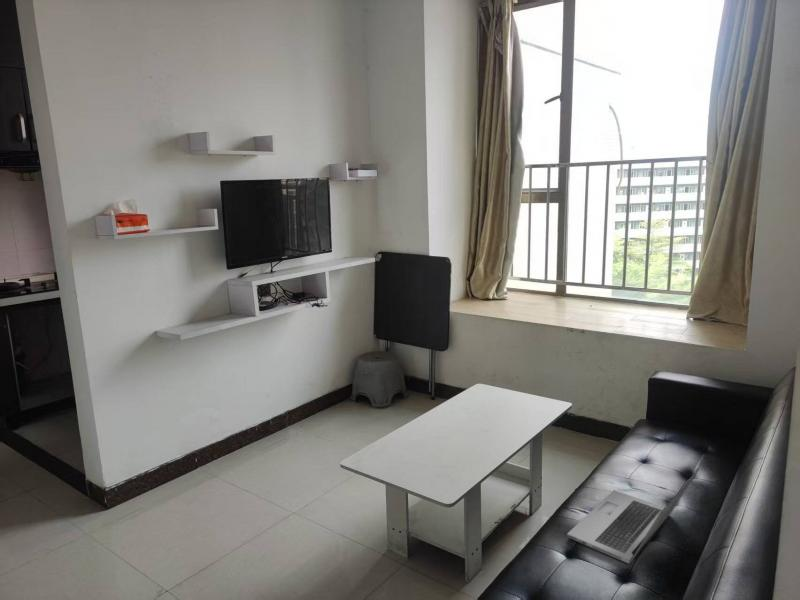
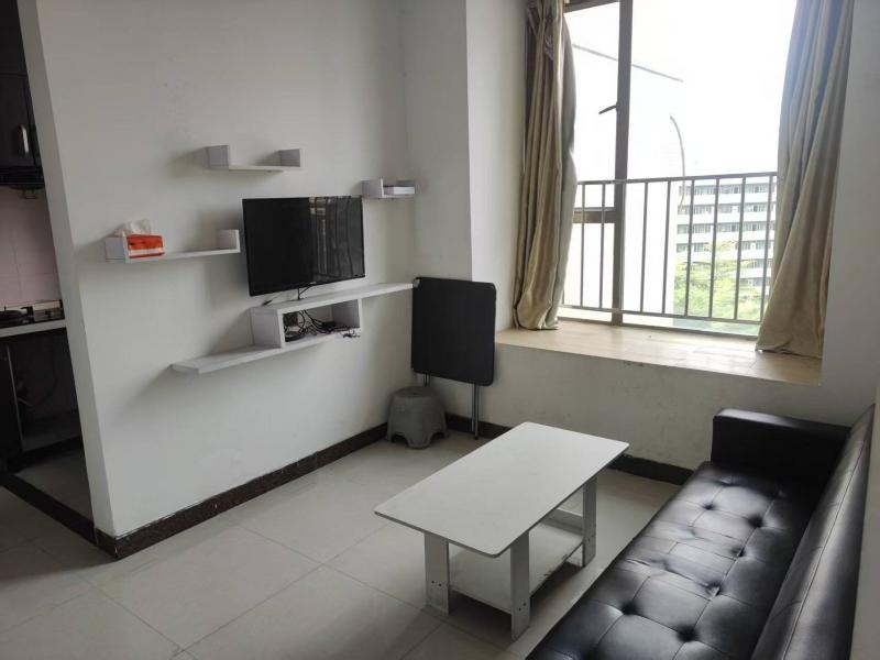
- laptop [566,467,701,564]
